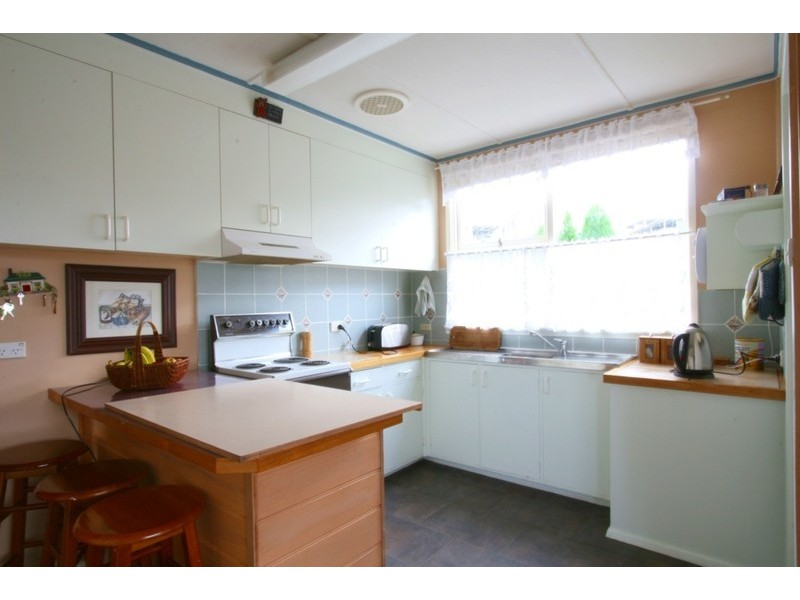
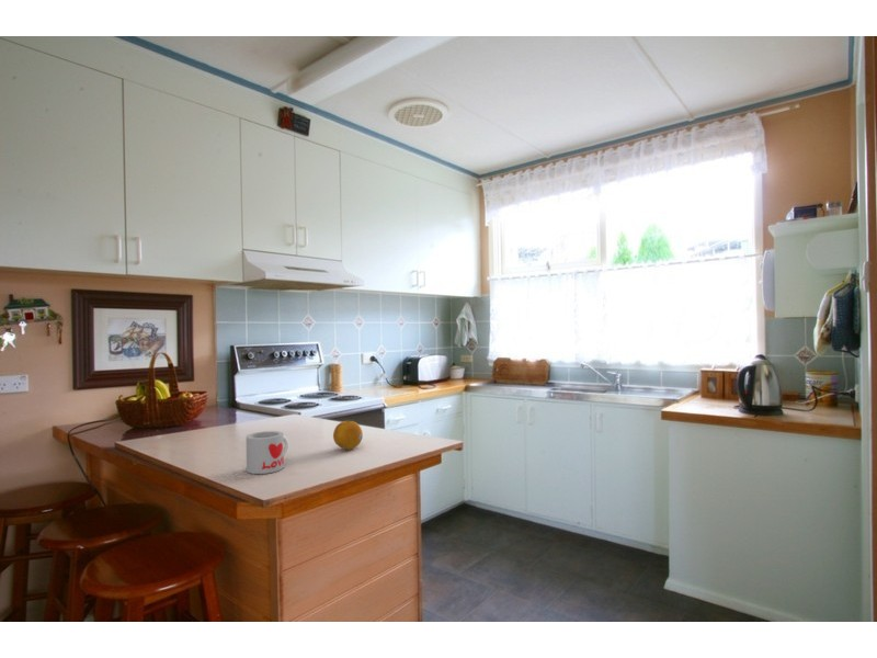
+ mug [246,430,289,475]
+ fruit [332,420,364,451]
